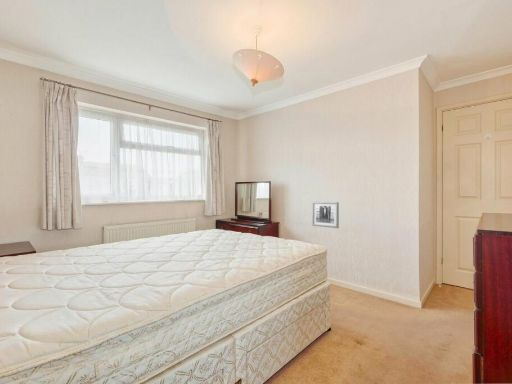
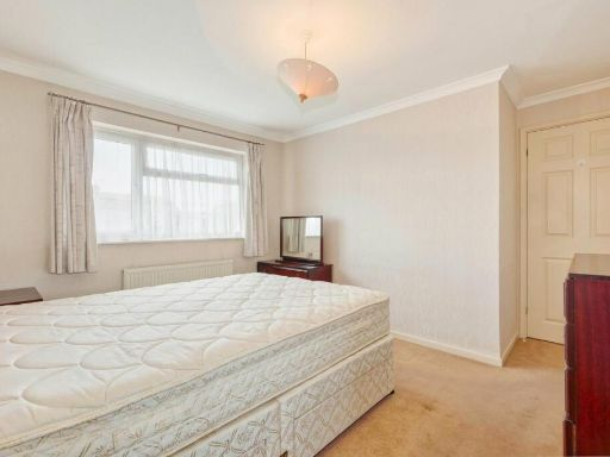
- wall art [311,201,340,229]
